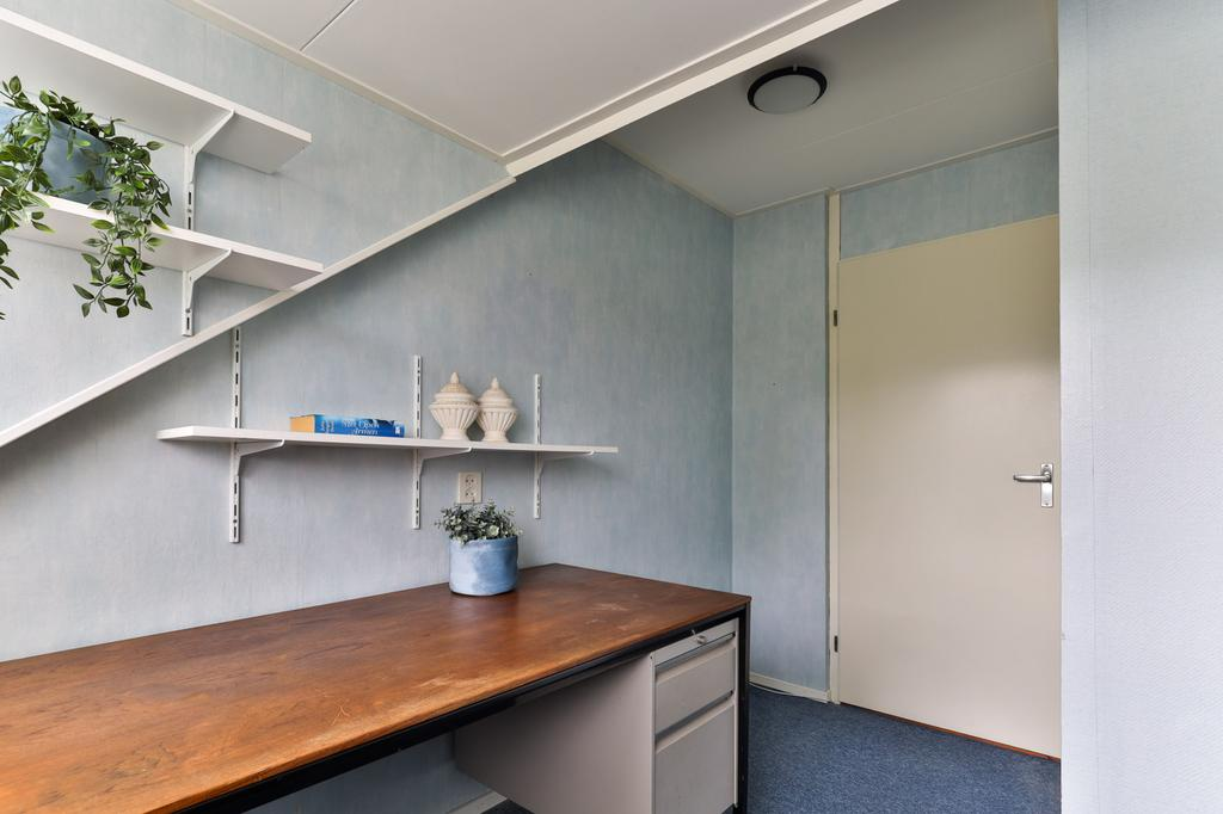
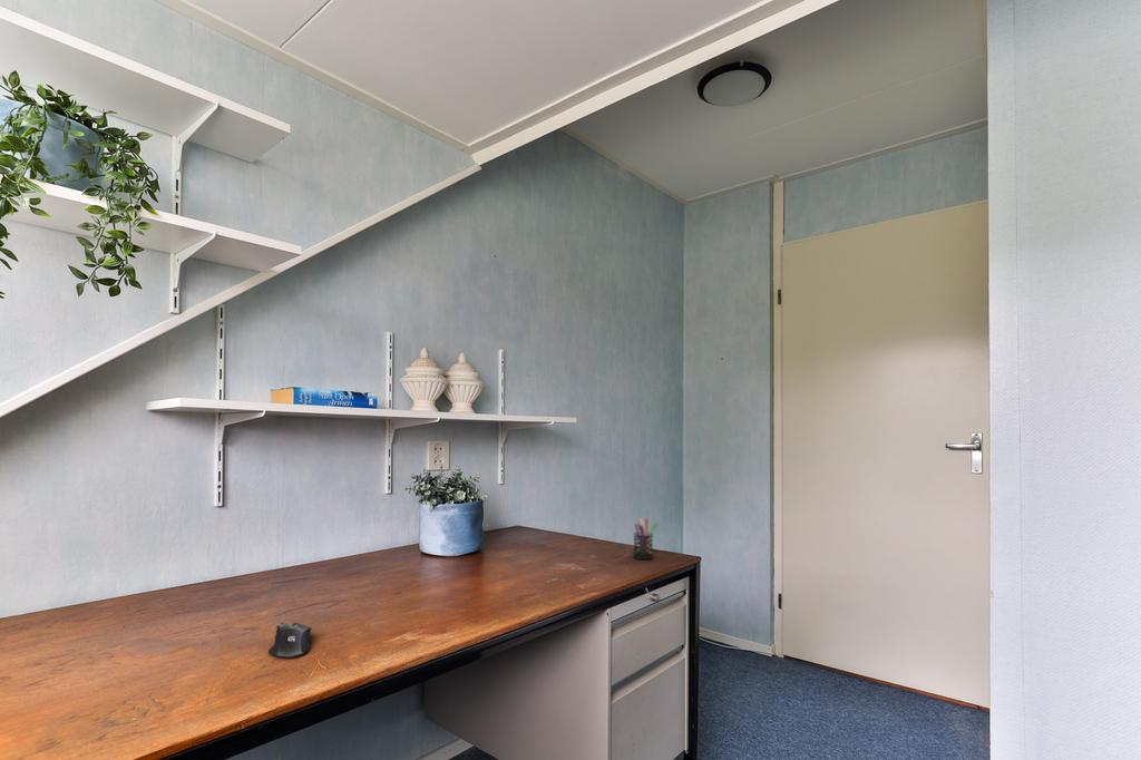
+ computer mouse [267,621,312,660]
+ pen holder [632,517,659,561]
